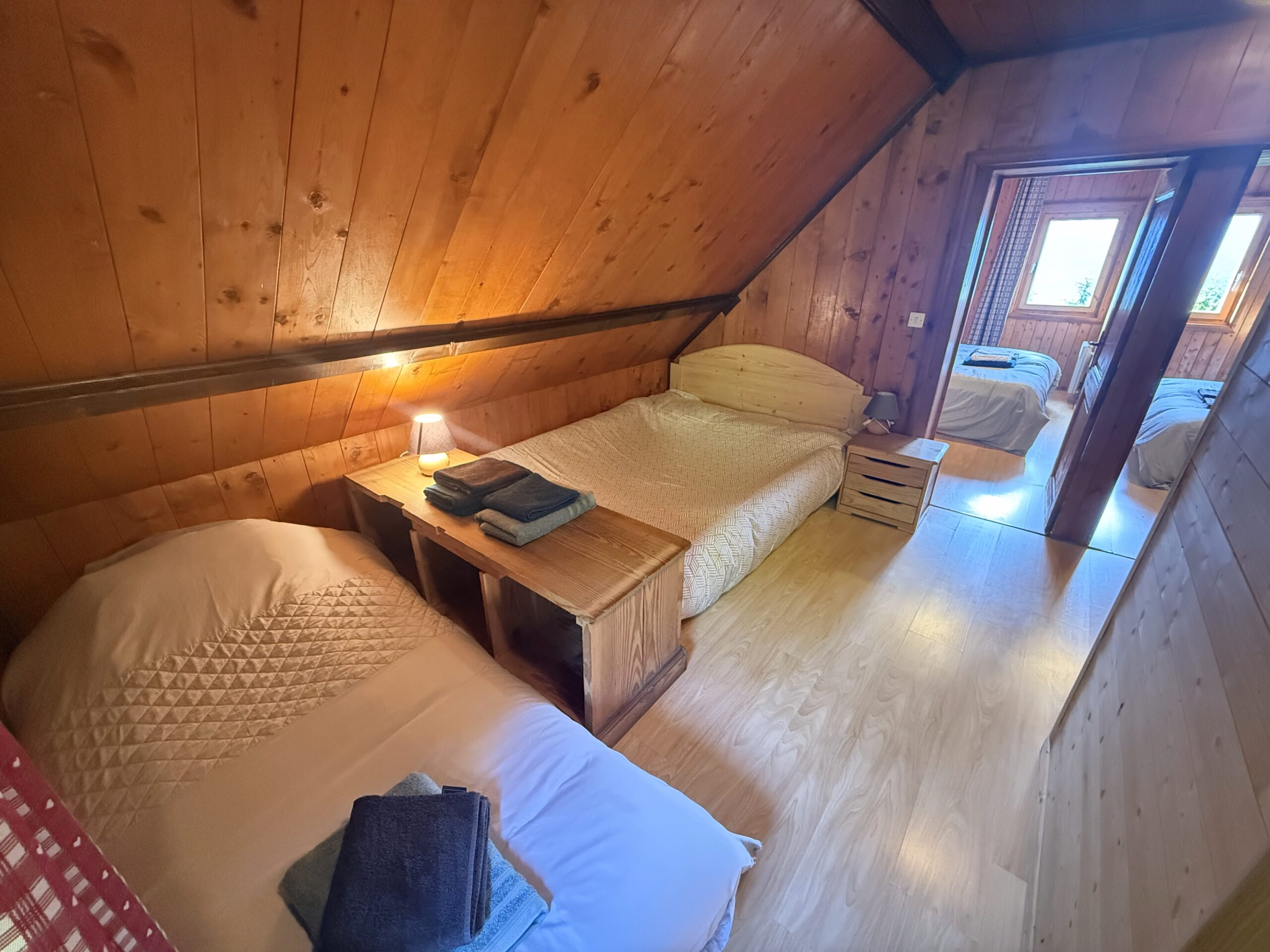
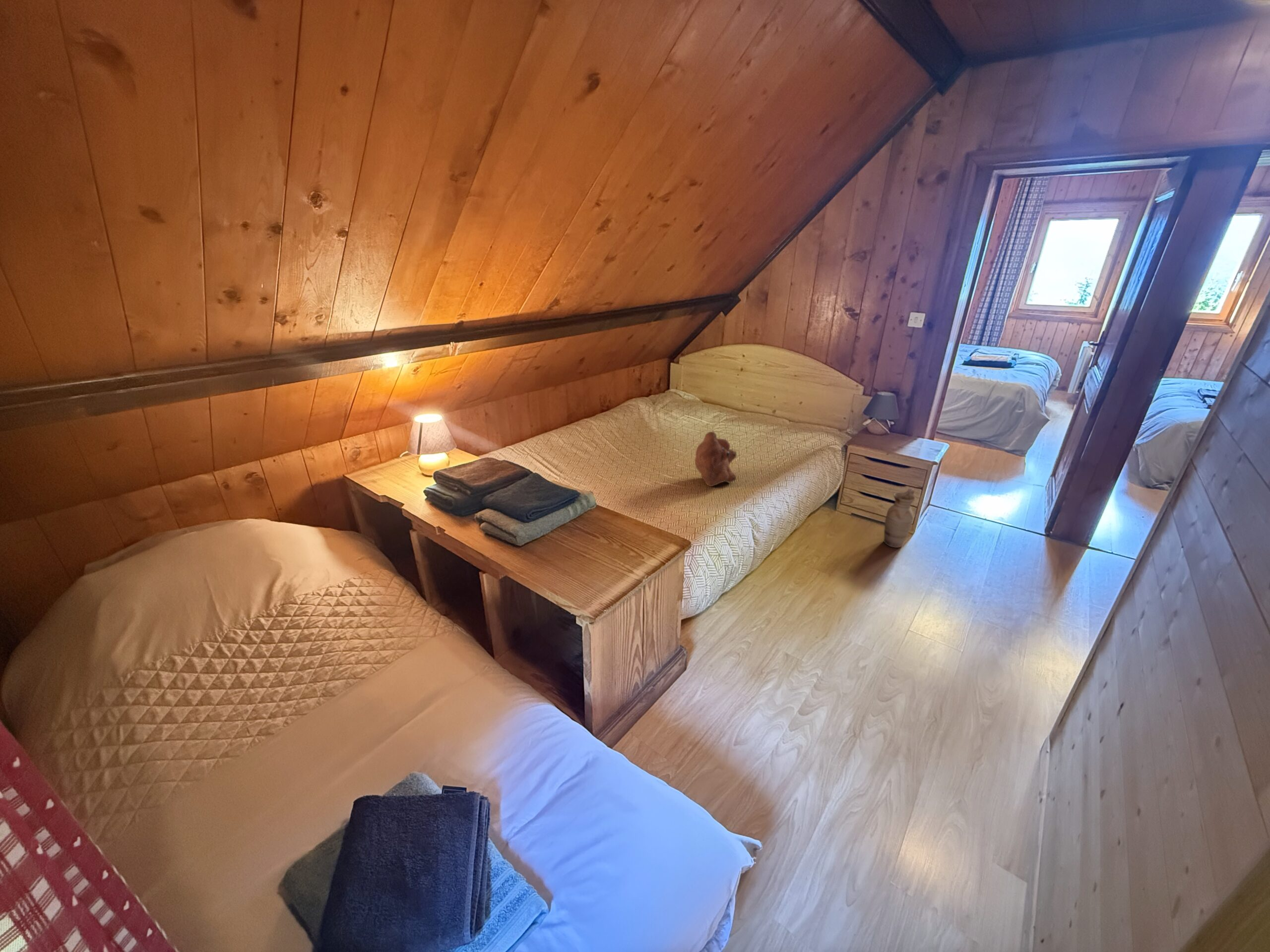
+ ceramic jug [884,487,916,548]
+ teddy bear [695,431,737,487]
